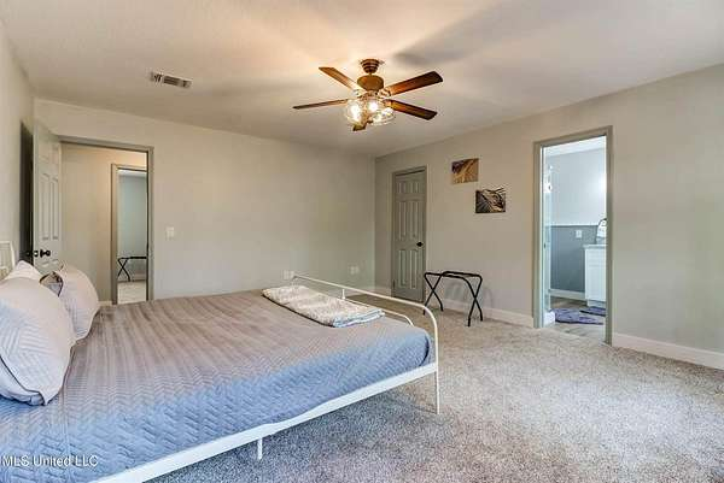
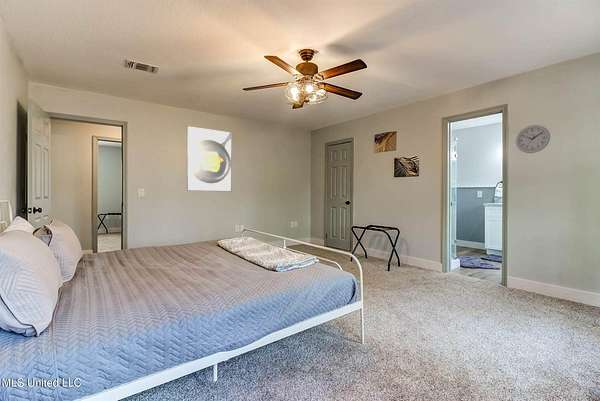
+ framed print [186,125,233,192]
+ wall clock [515,124,551,154]
